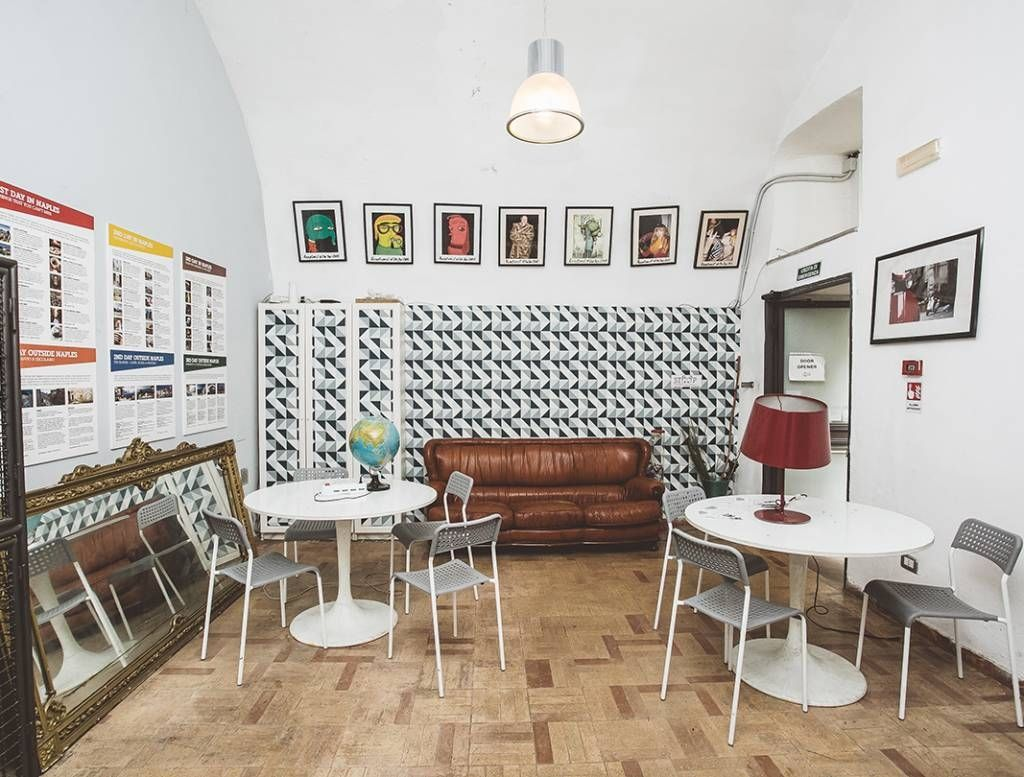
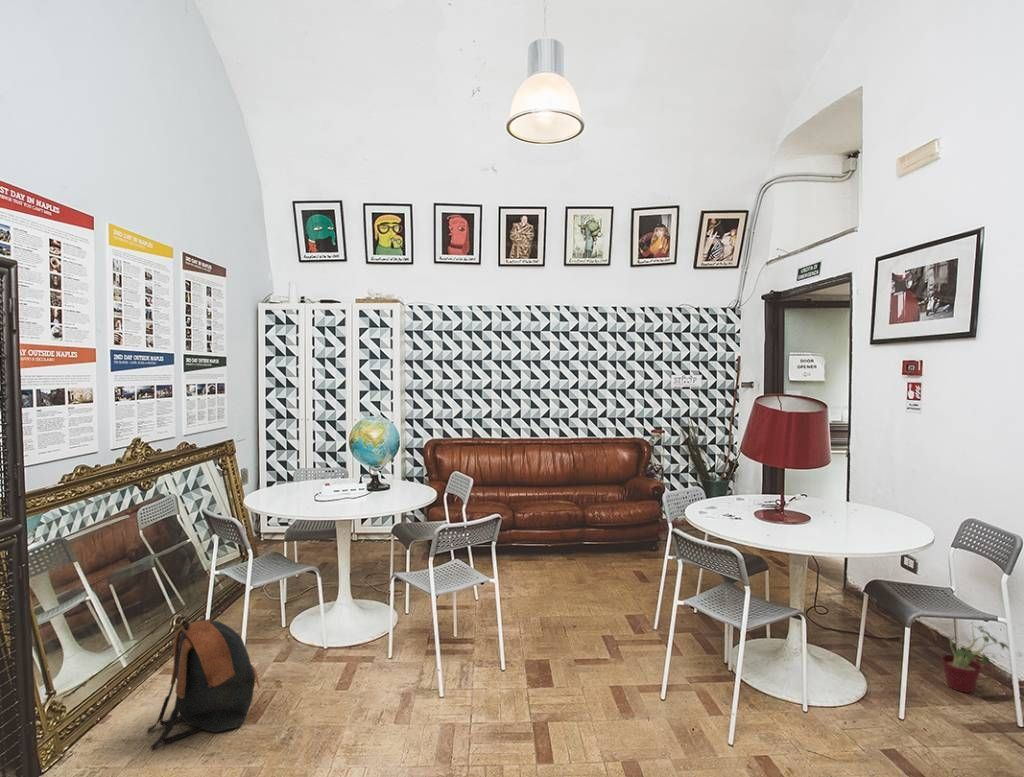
+ backpack [146,618,261,751]
+ potted plant [939,621,1010,694]
